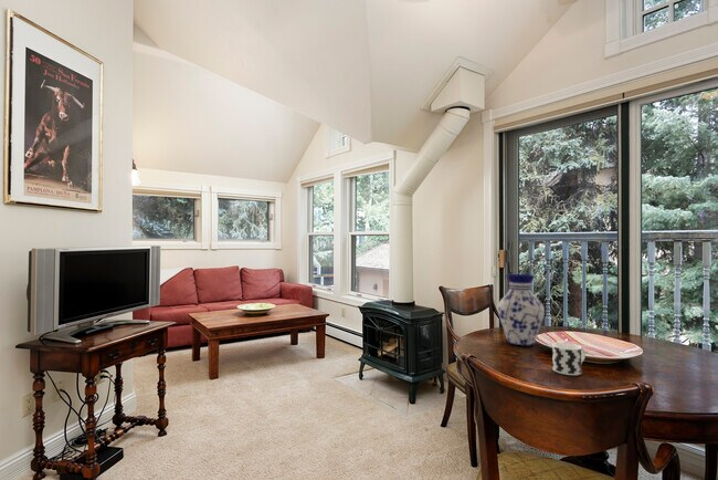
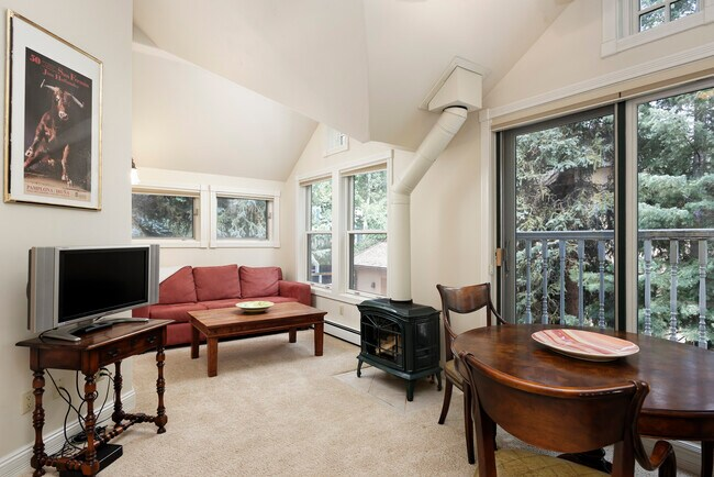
- cup [551,341,587,376]
- vase [497,273,546,347]
